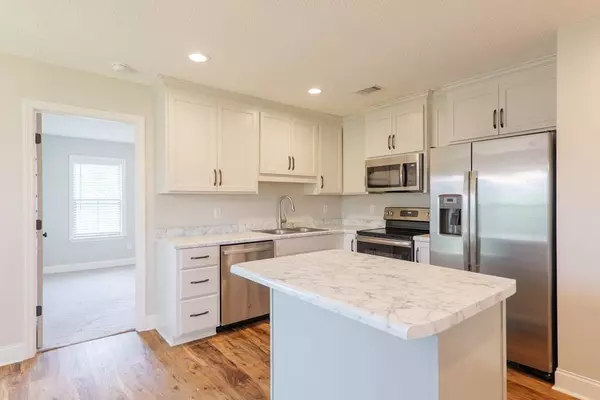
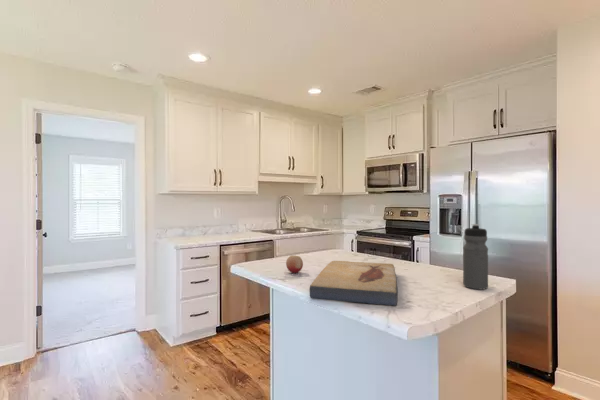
+ fruit [285,255,304,274]
+ fish fossil [309,260,399,307]
+ water bottle [462,223,489,290]
